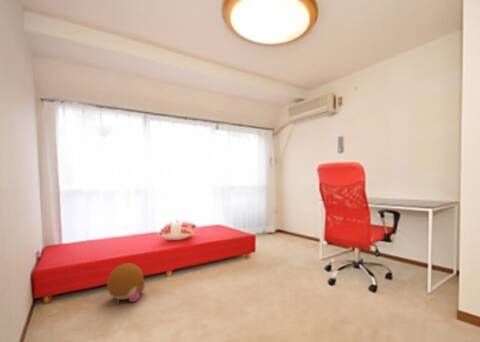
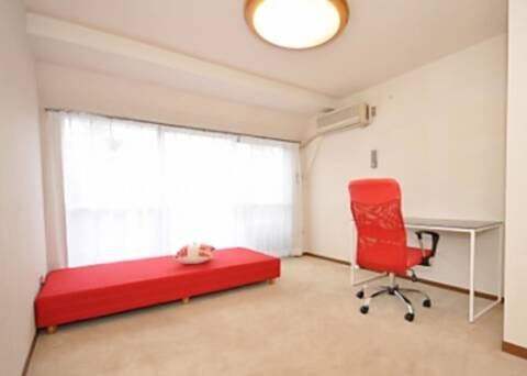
- plush toy [106,262,146,305]
